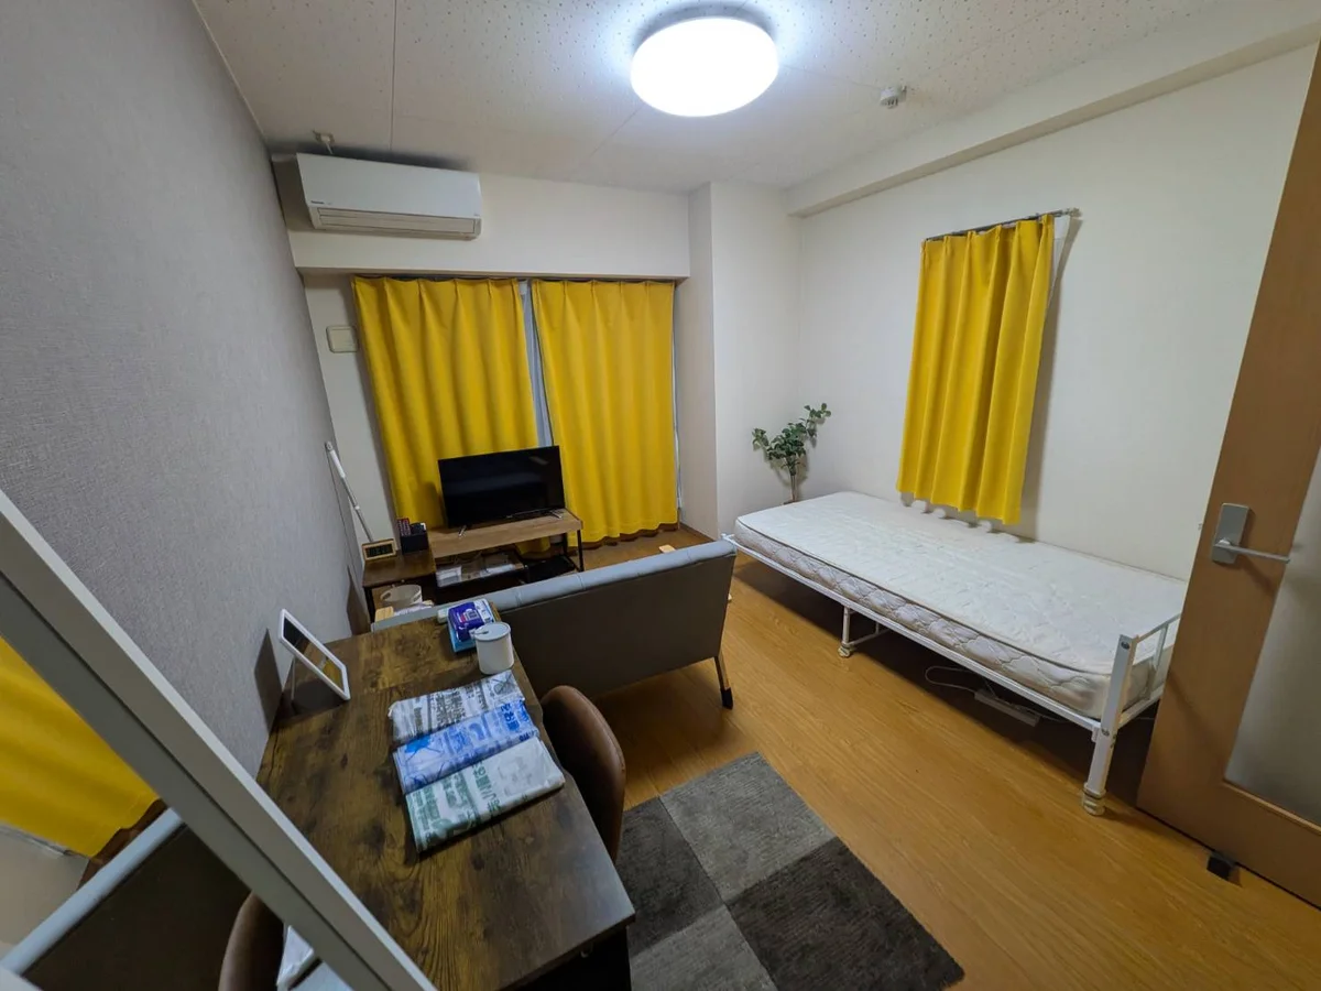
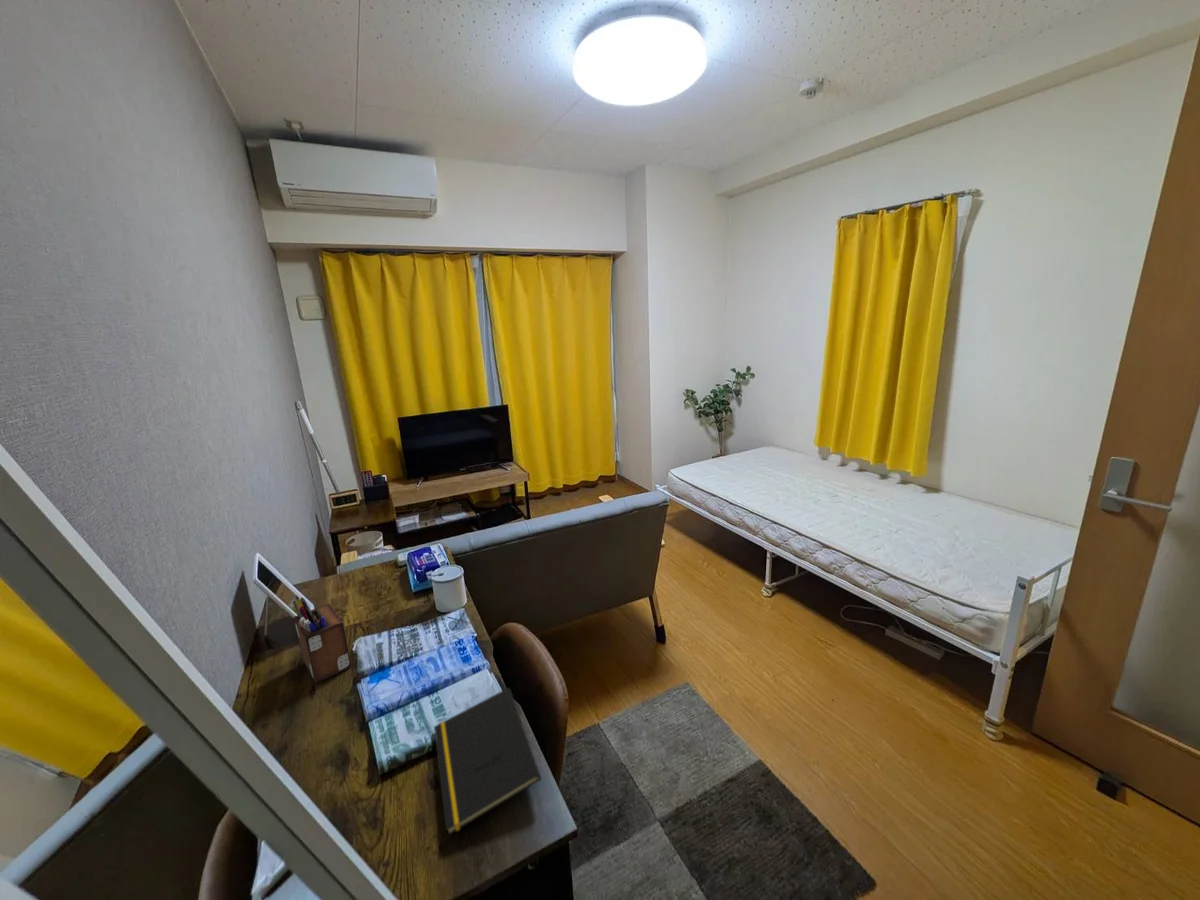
+ notepad [433,687,542,836]
+ desk organizer [292,596,352,684]
